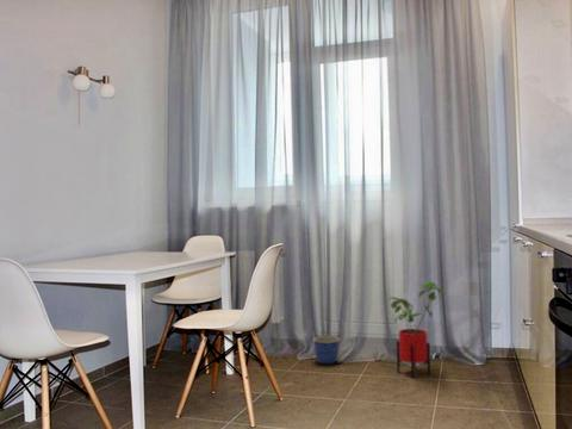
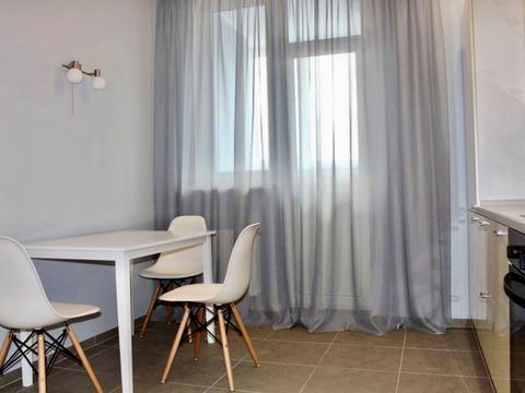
- house plant [386,280,447,379]
- planter [312,335,341,365]
